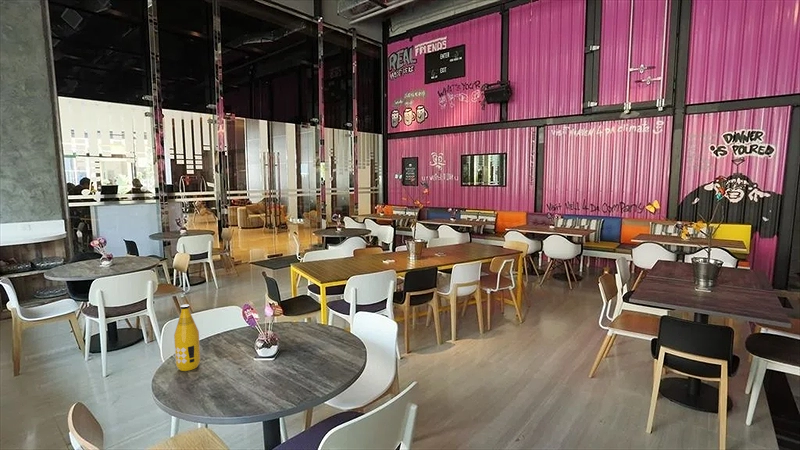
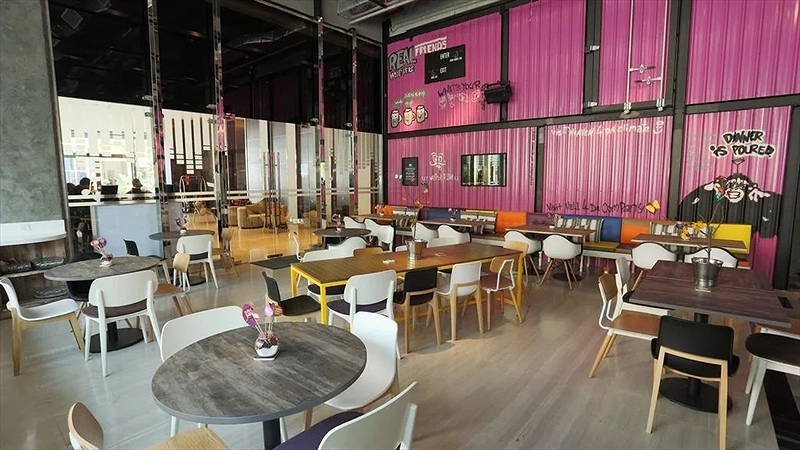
- bottle [173,303,201,372]
